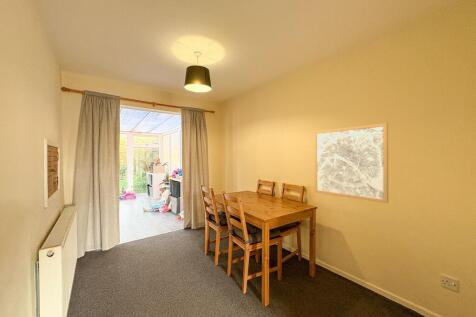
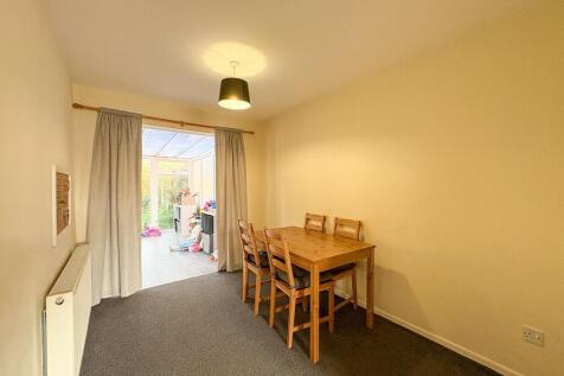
- wall art [314,122,389,204]
